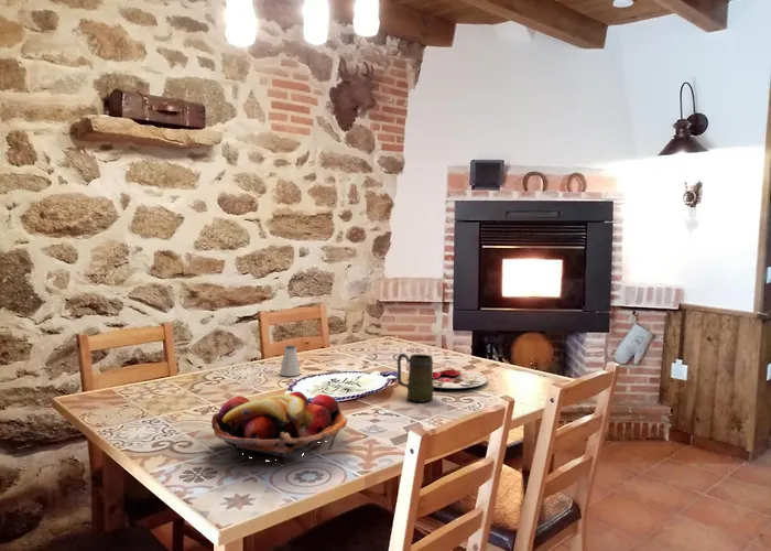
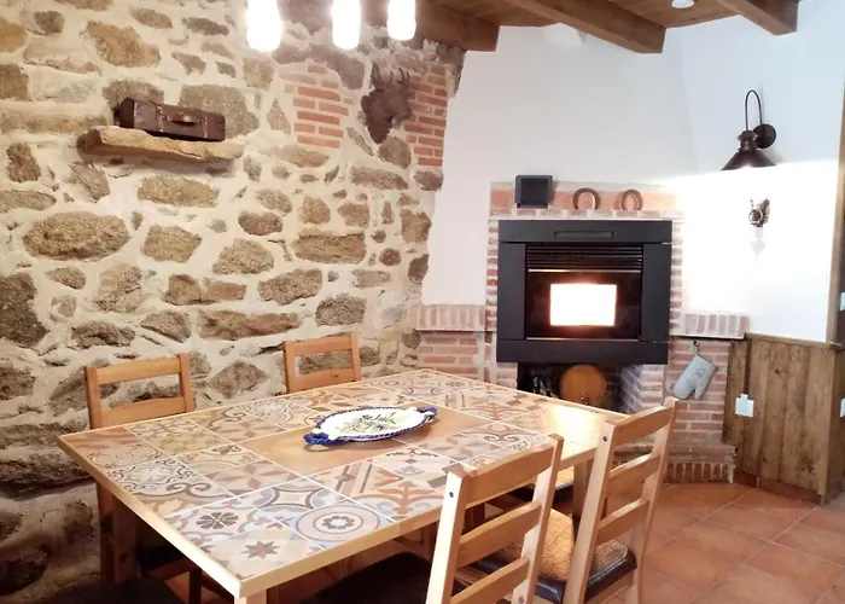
- fruit basket [210,390,348,463]
- saltshaker [279,344,302,377]
- mug [397,353,435,403]
- plate [433,368,488,390]
